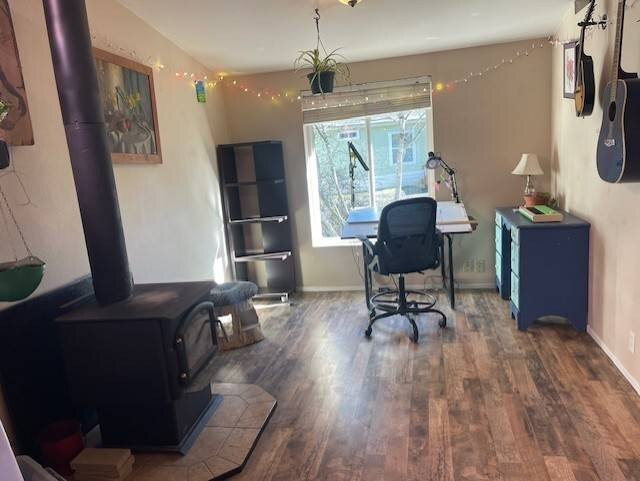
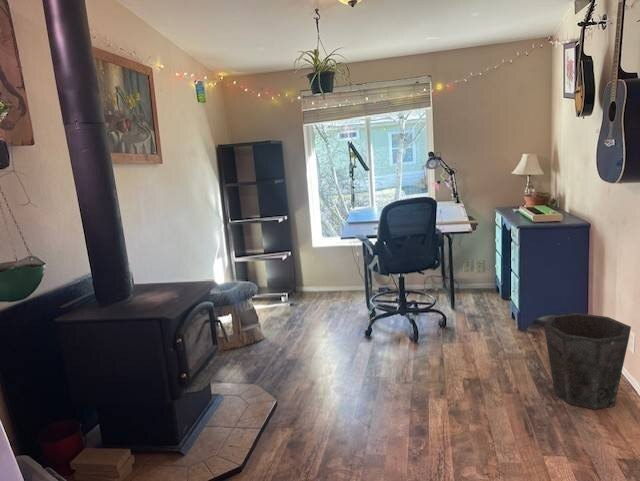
+ waste bin [543,312,632,410]
